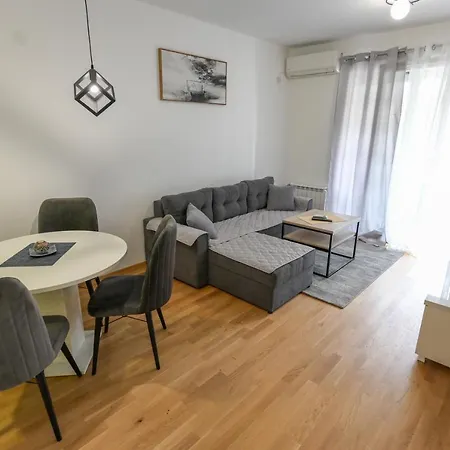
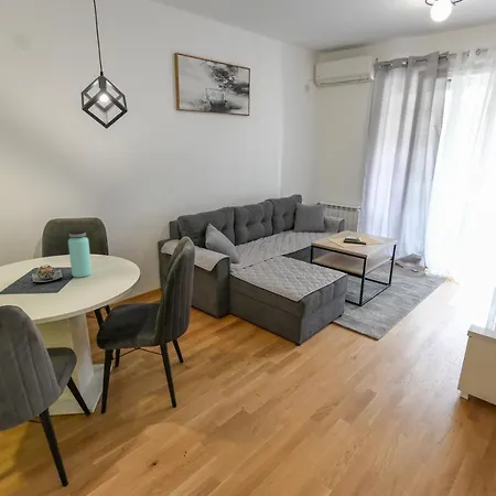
+ bottle [67,229,93,278]
